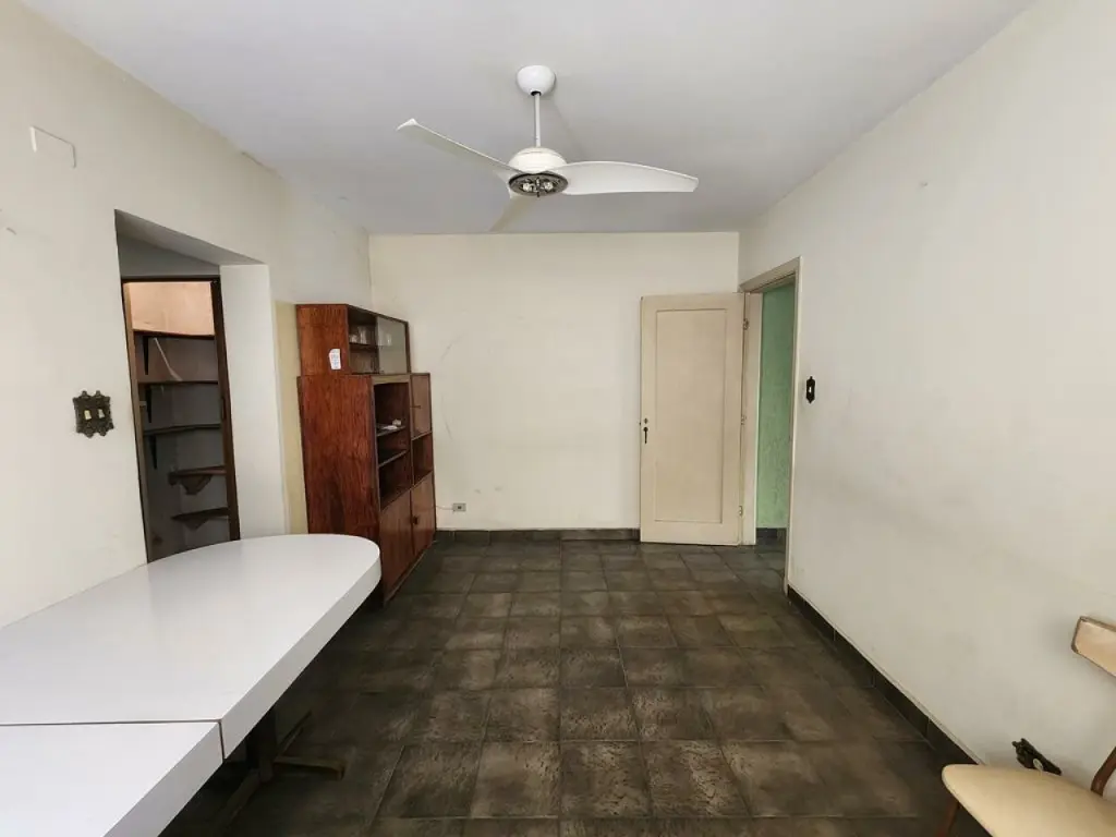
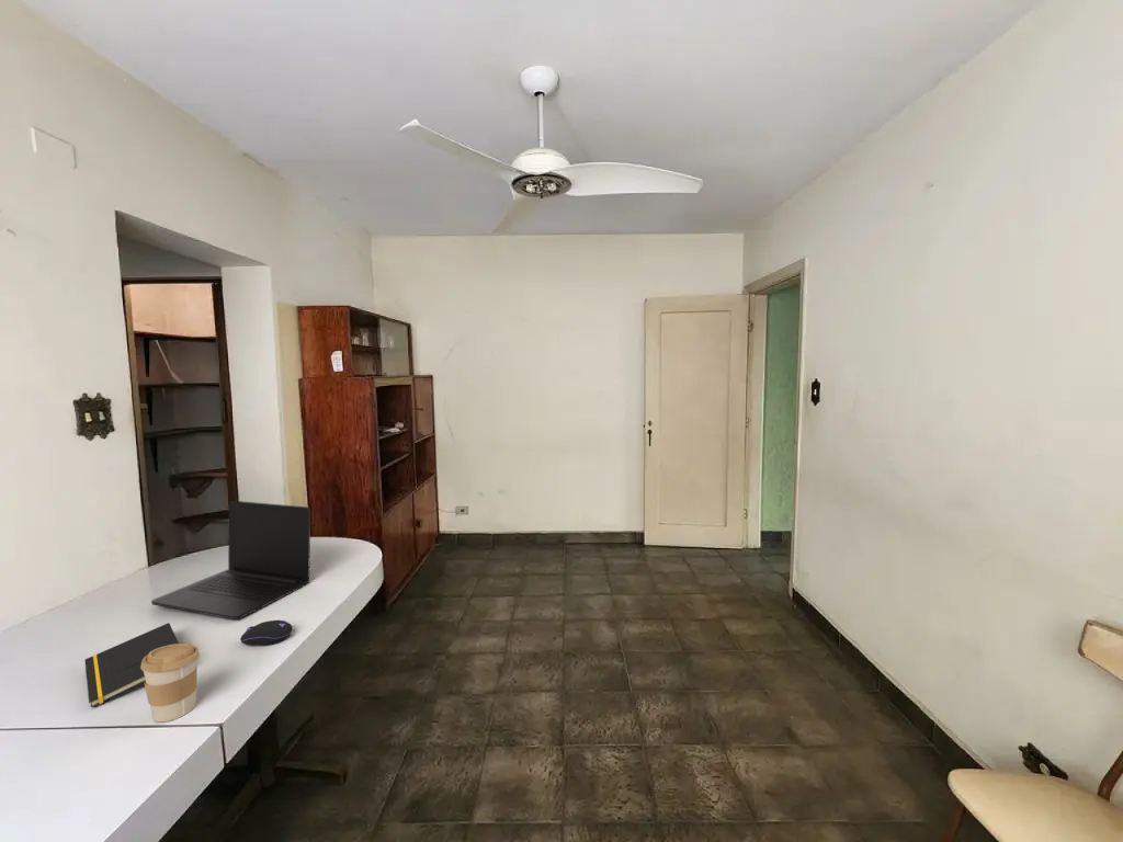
+ notepad [83,622,180,708]
+ laptop [150,500,311,621]
+ computer mouse [239,619,294,647]
+ coffee cup [140,642,201,722]
